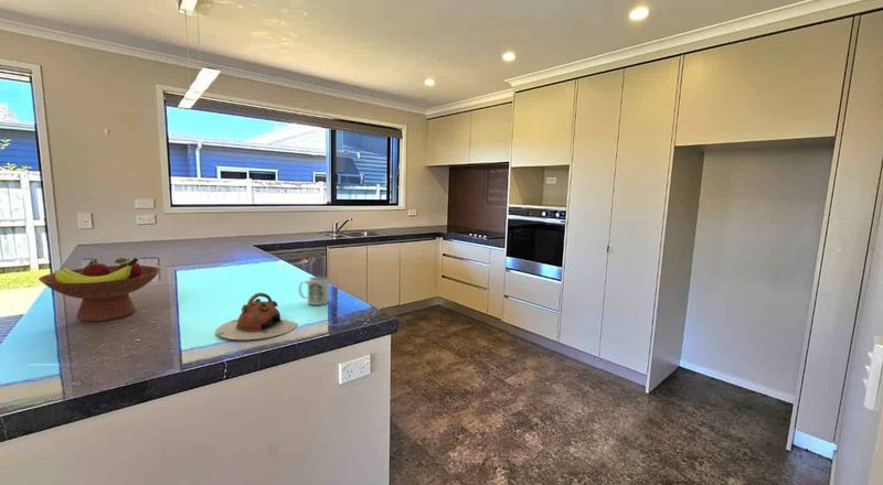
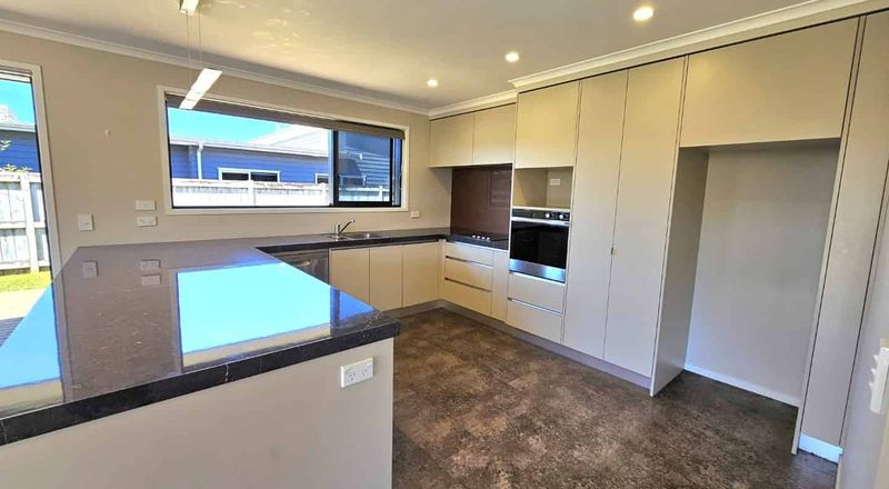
- teapot [215,292,299,341]
- fruit bowl [38,257,162,323]
- mug [298,276,330,306]
